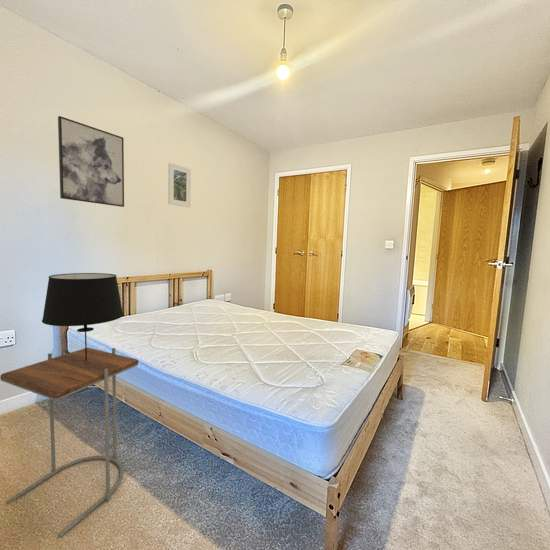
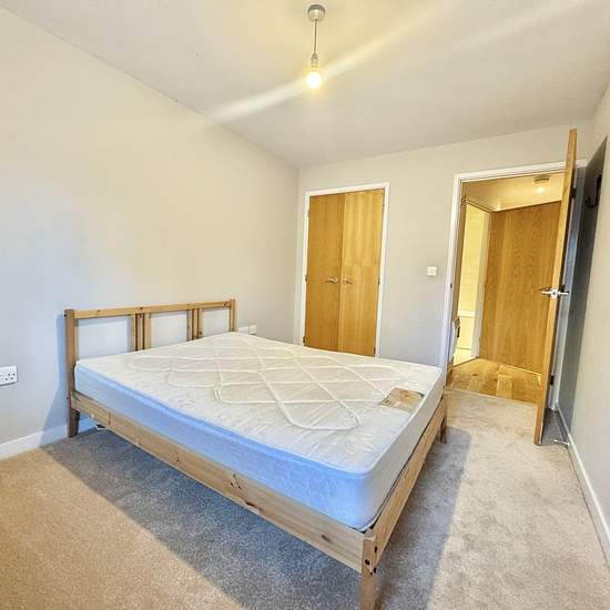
- side table [0,347,139,539]
- table lamp [41,272,124,361]
- wall art [57,115,125,208]
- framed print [167,162,192,208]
